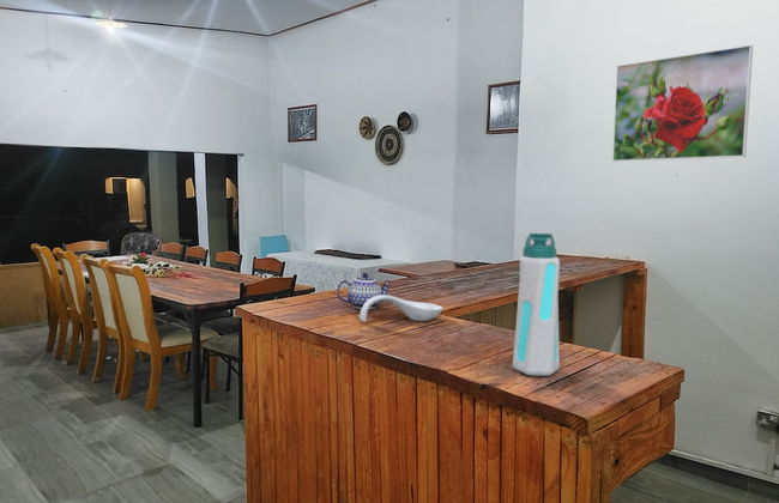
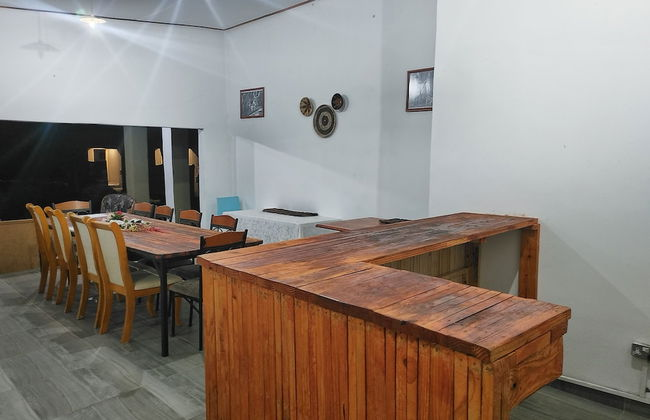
- teapot [336,272,393,310]
- spoon rest [358,295,445,323]
- water bottle [512,232,561,377]
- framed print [611,43,754,163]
